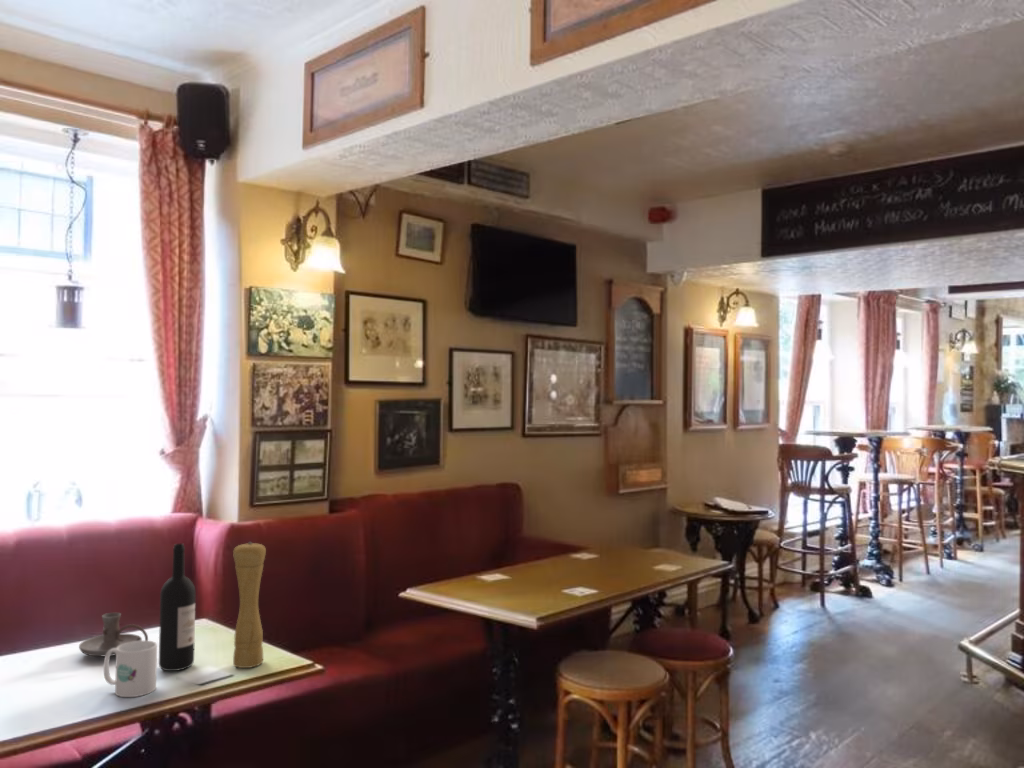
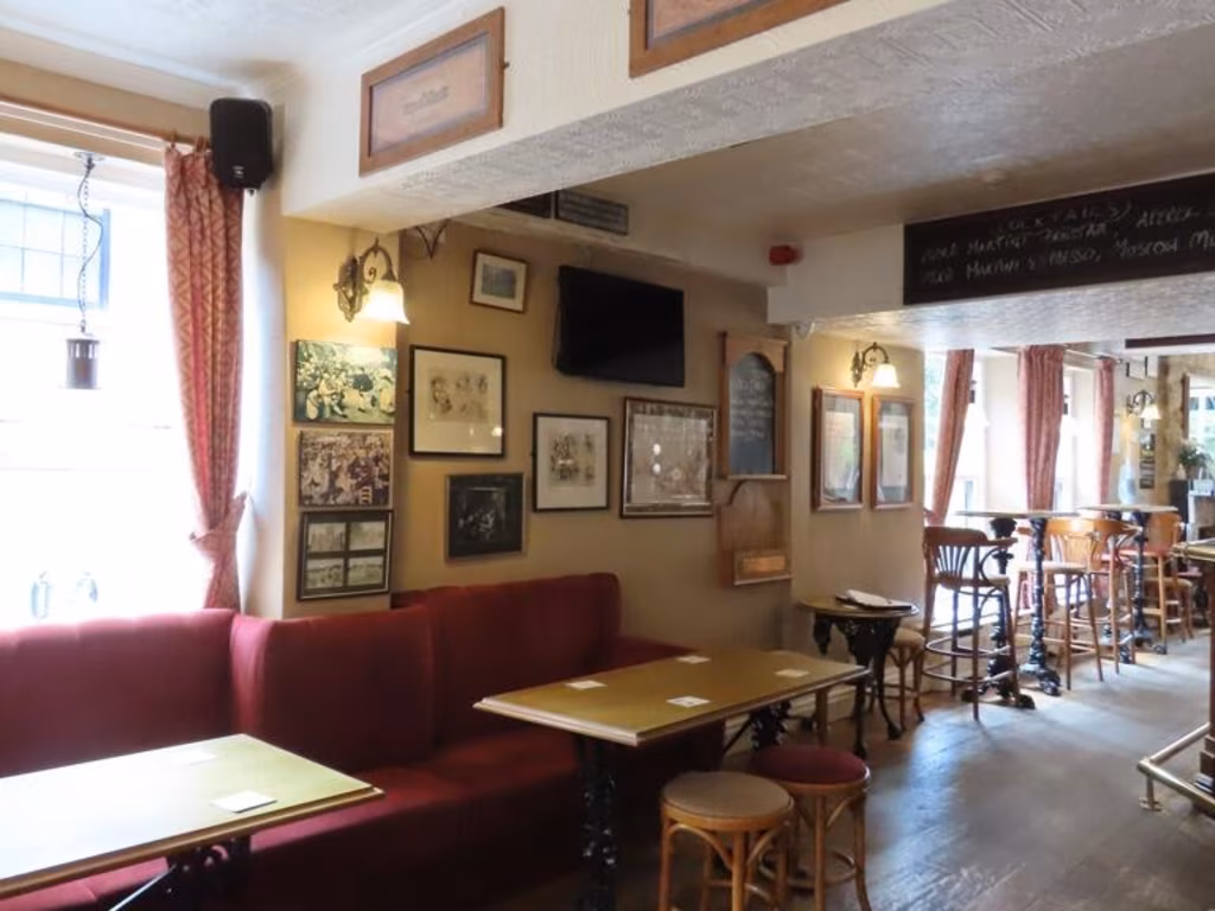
- pepper mill [232,541,267,669]
- wine bottle [158,543,196,672]
- candle holder [78,612,149,657]
- mug [103,640,158,698]
